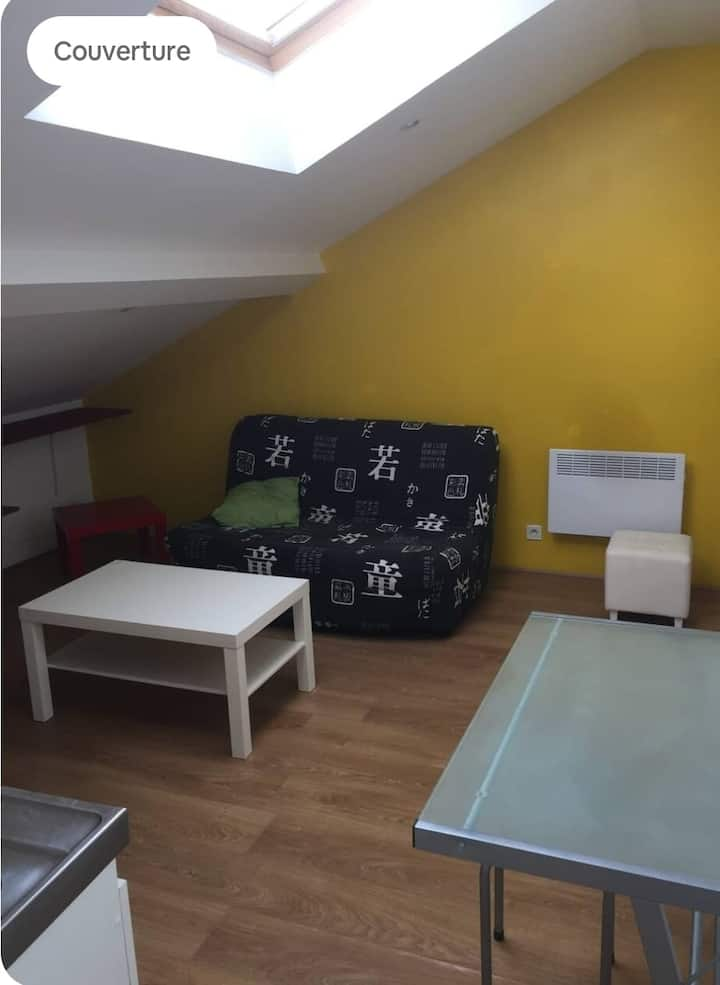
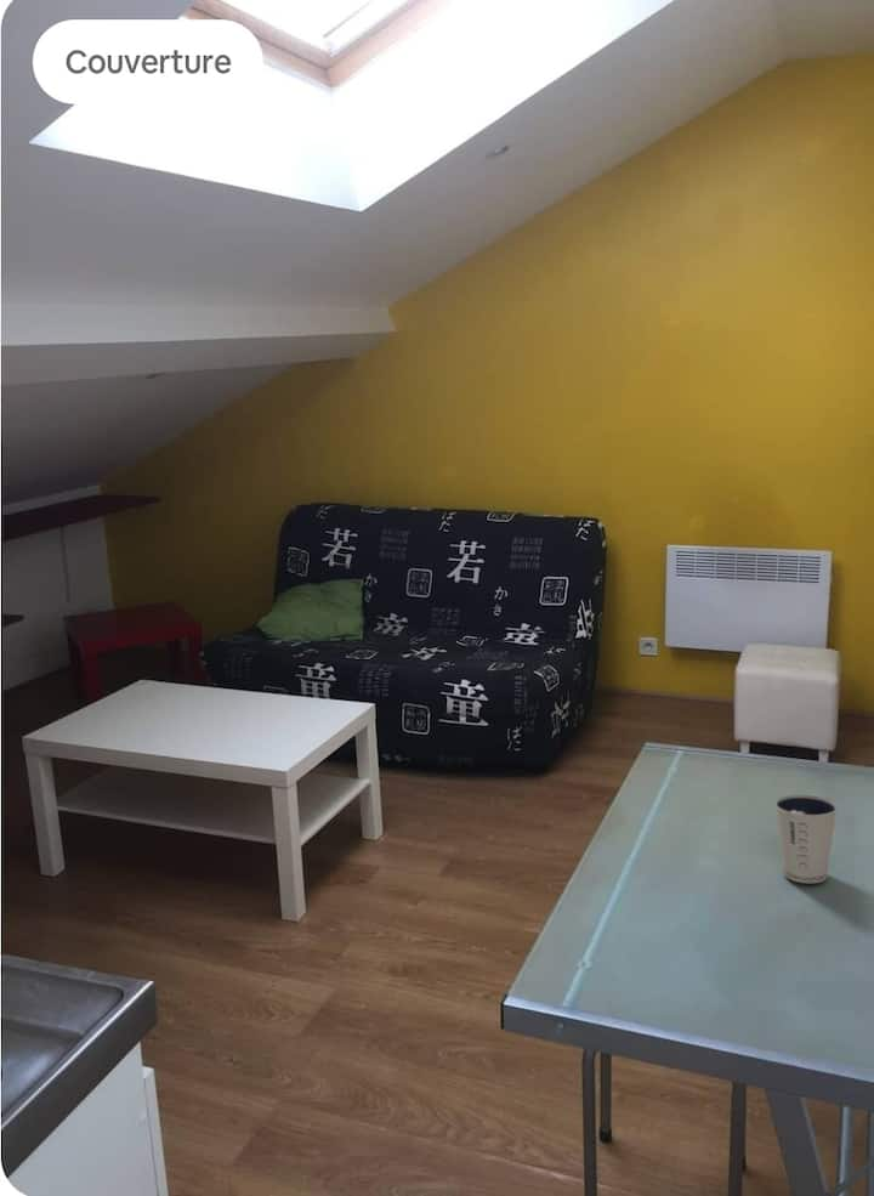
+ dixie cup [774,794,839,884]
